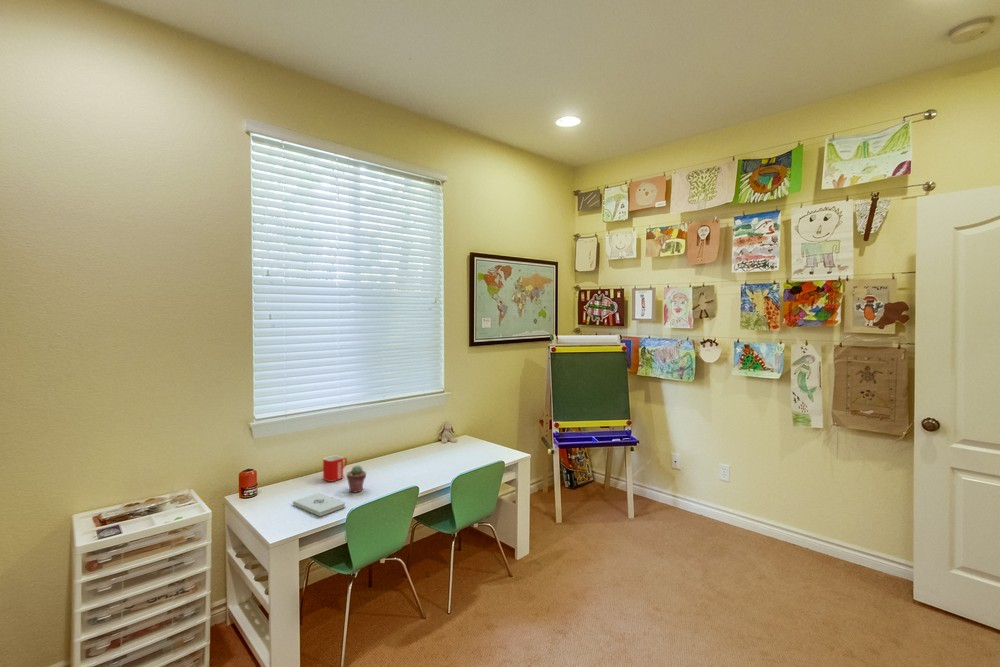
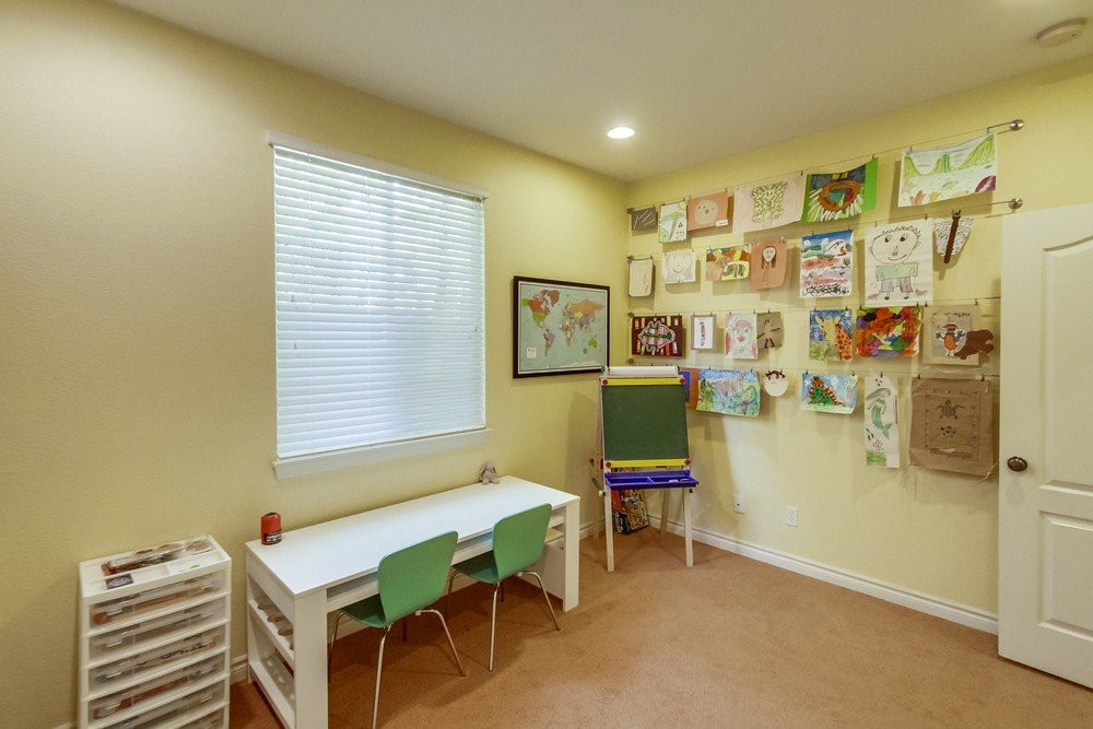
- mug [322,454,348,483]
- notepad [292,492,346,517]
- potted succulent [346,464,367,494]
